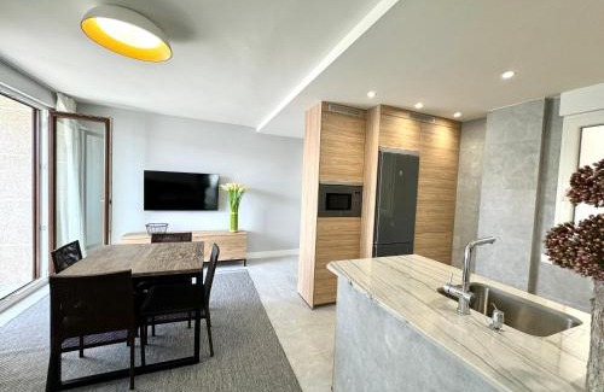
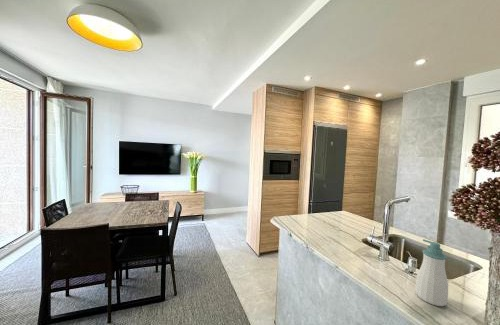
+ soap bottle [414,238,449,307]
